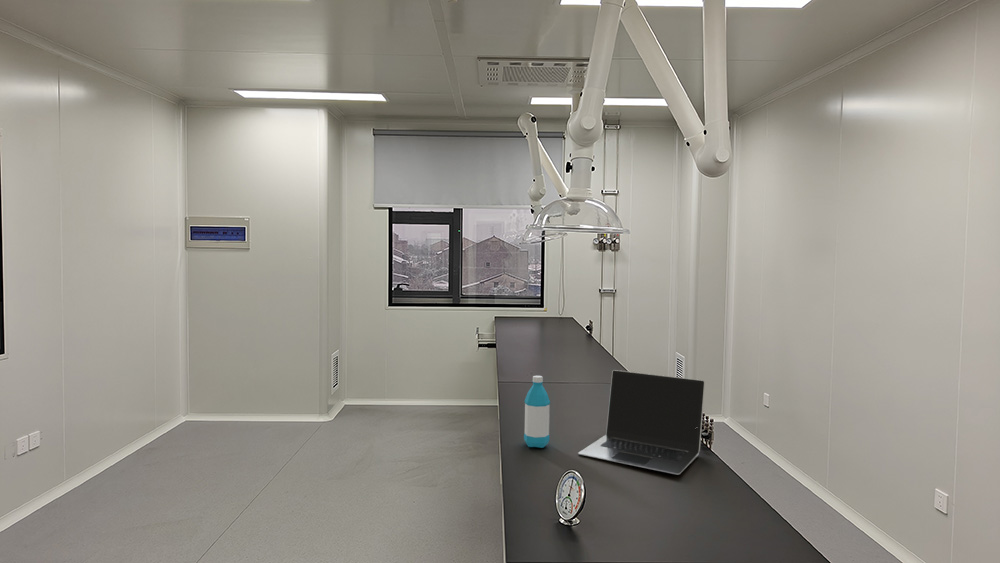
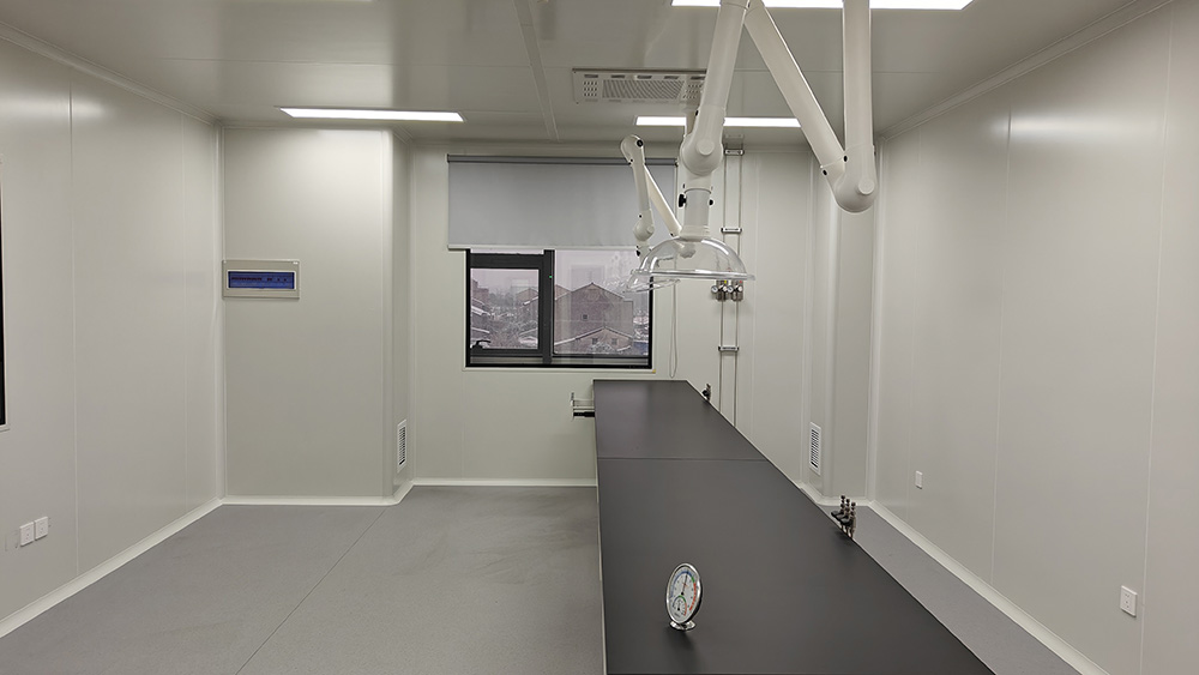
- laptop [577,369,706,476]
- water bottle [523,375,551,449]
